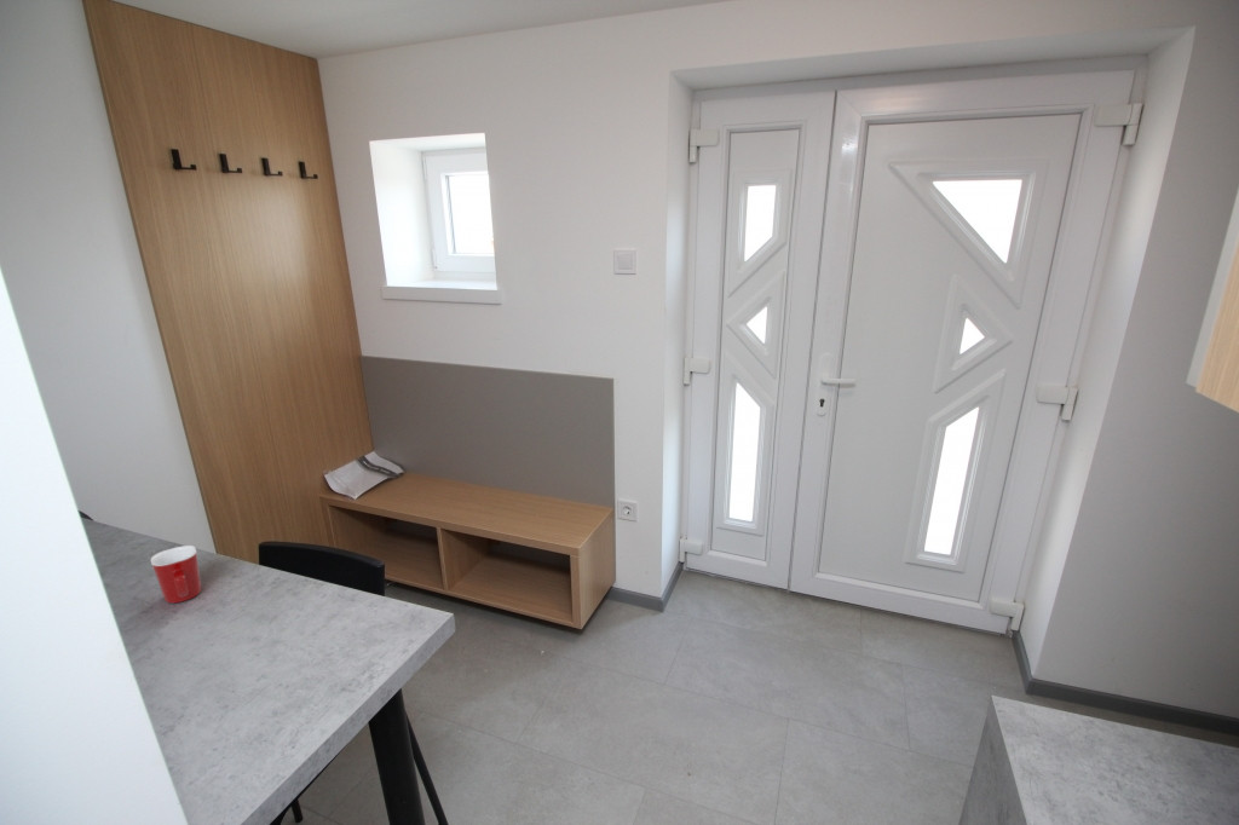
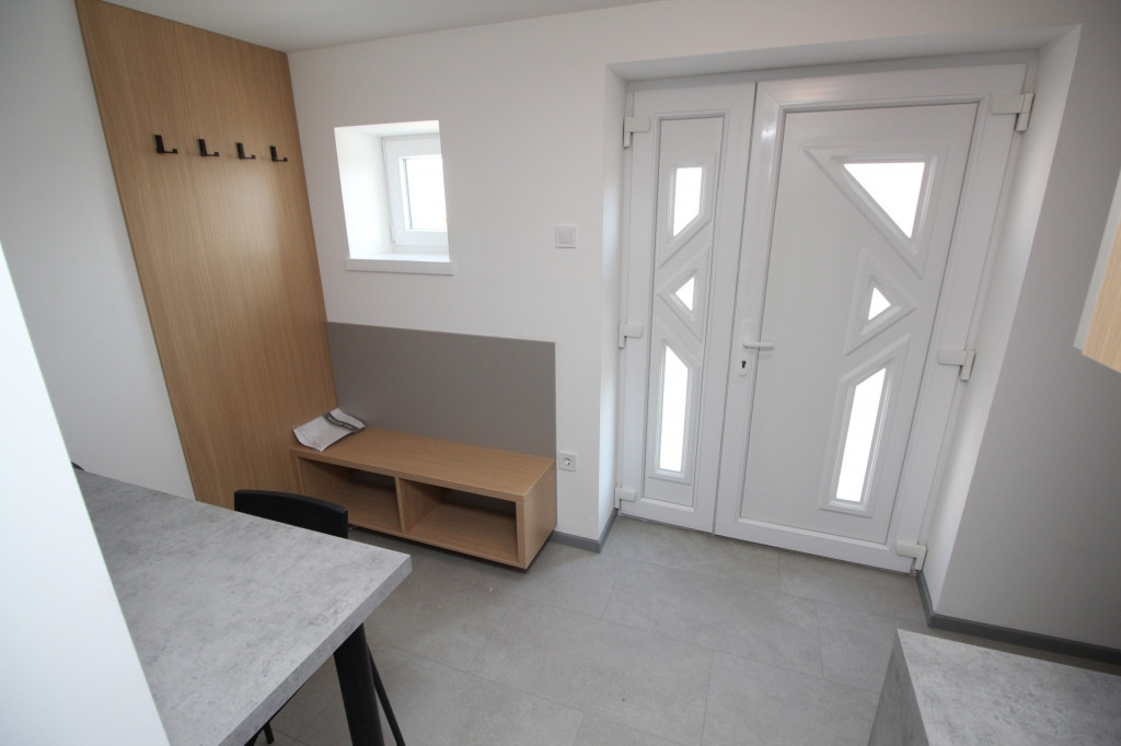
- mug [150,544,202,605]
